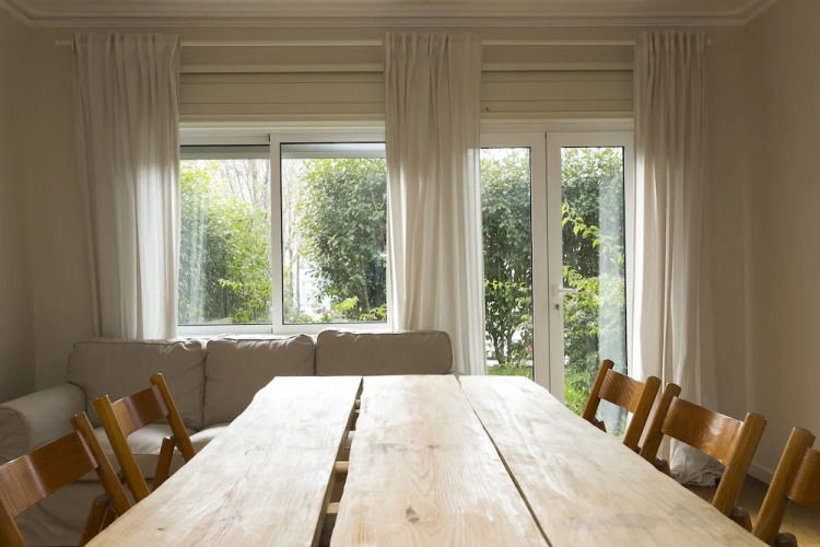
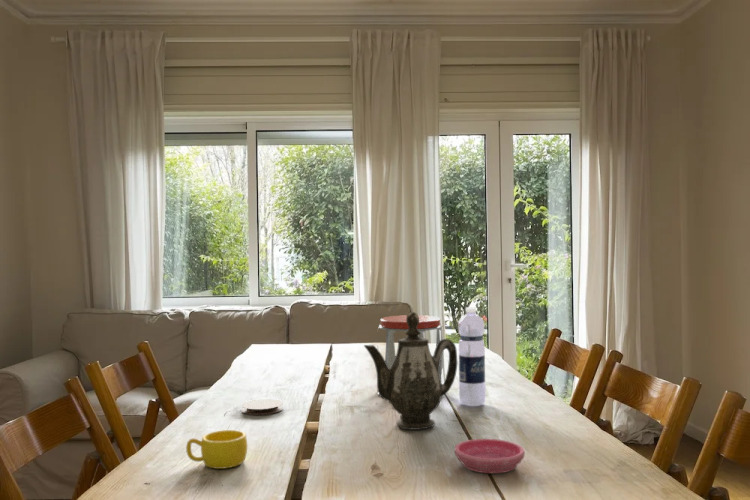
+ water bottle [457,306,487,407]
+ coaster [241,398,284,416]
+ teapot [363,311,458,431]
+ saucer [454,438,526,474]
+ cup [185,429,248,470]
+ jar [376,314,446,397]
